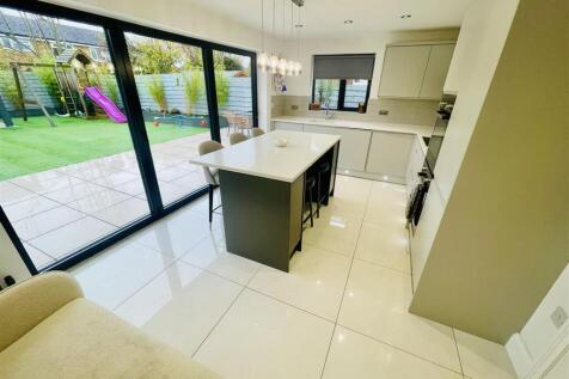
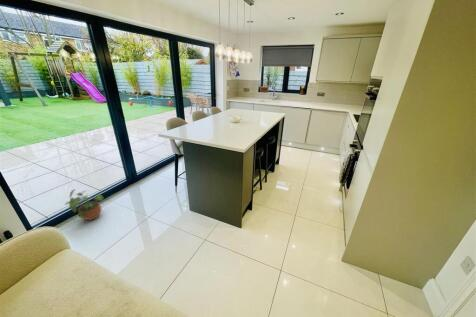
+ potted plant [64,189,105,221]
